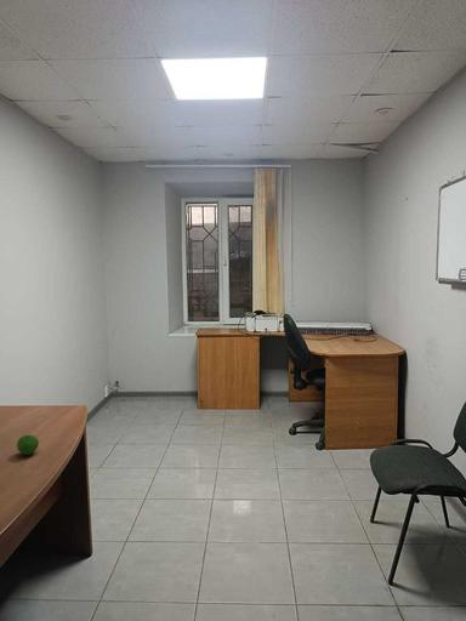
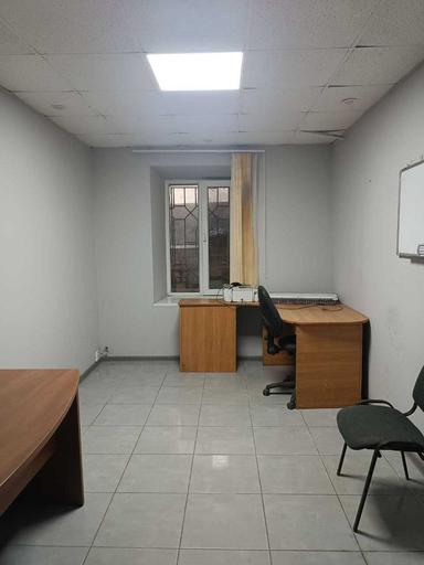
- apple [16,434,40,456]
